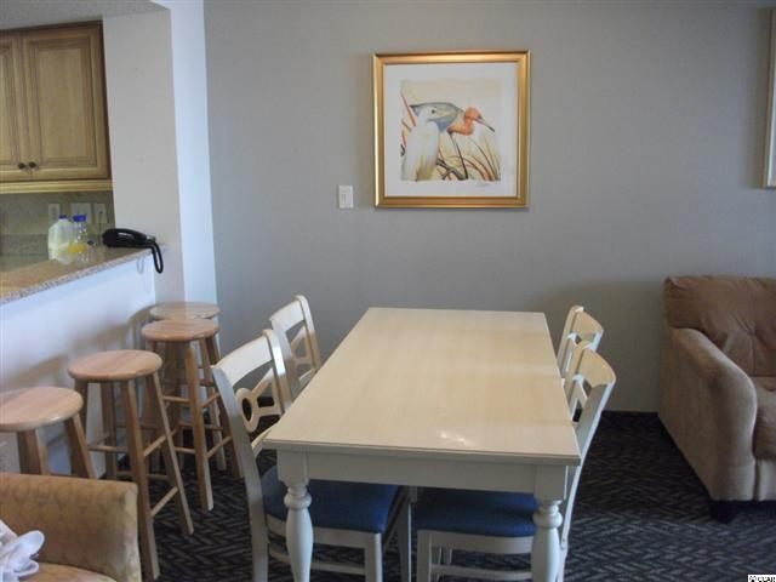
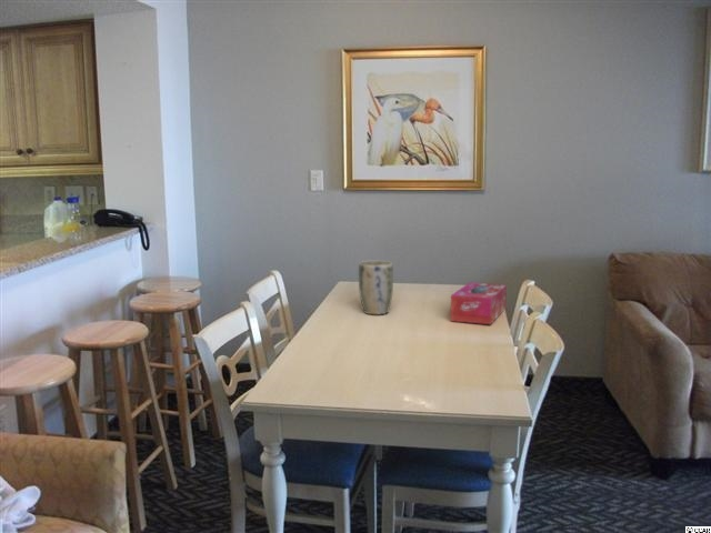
+ plant pot [358,260,394,315]
+ tissue box [450,281,508,325]
